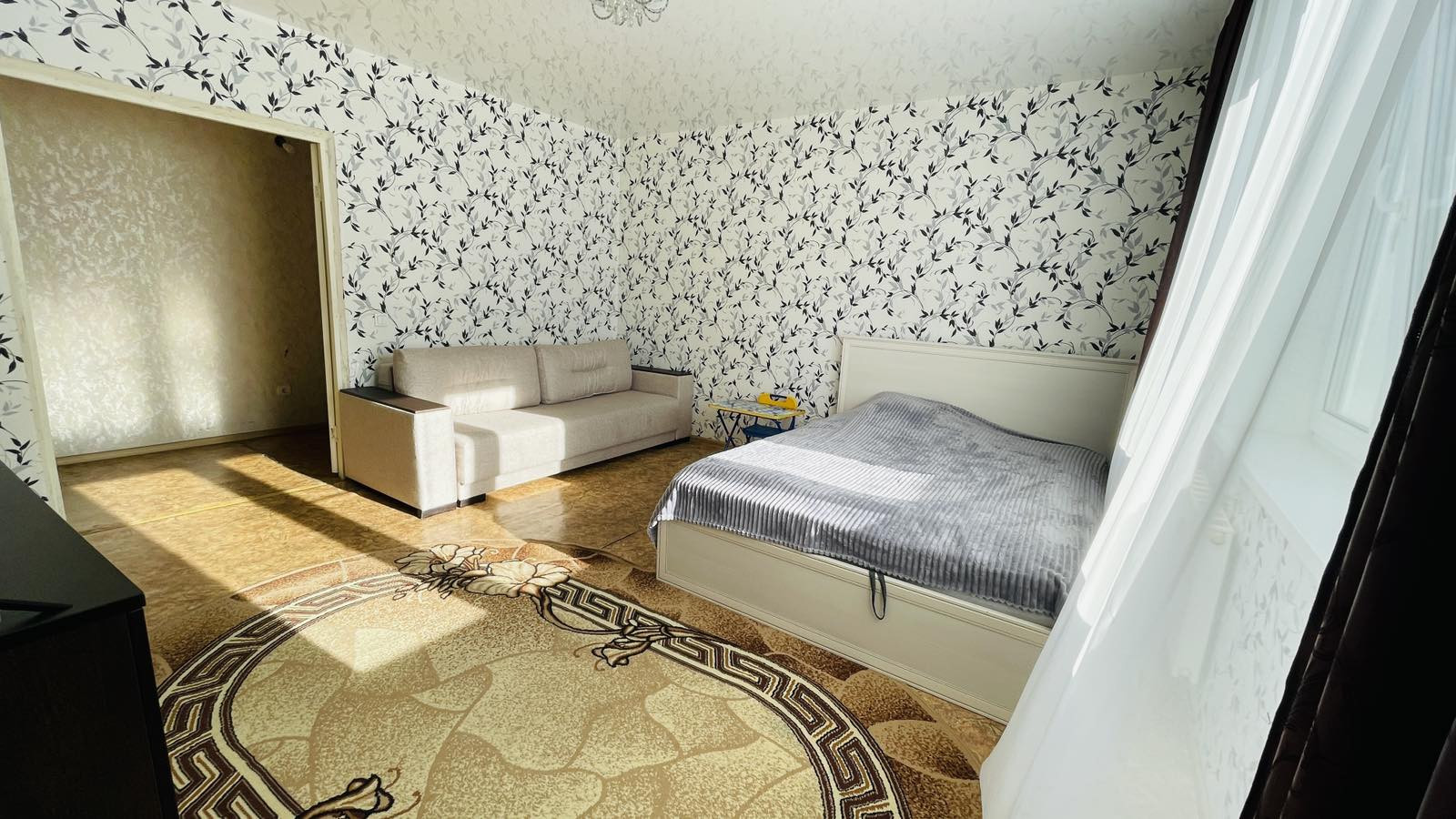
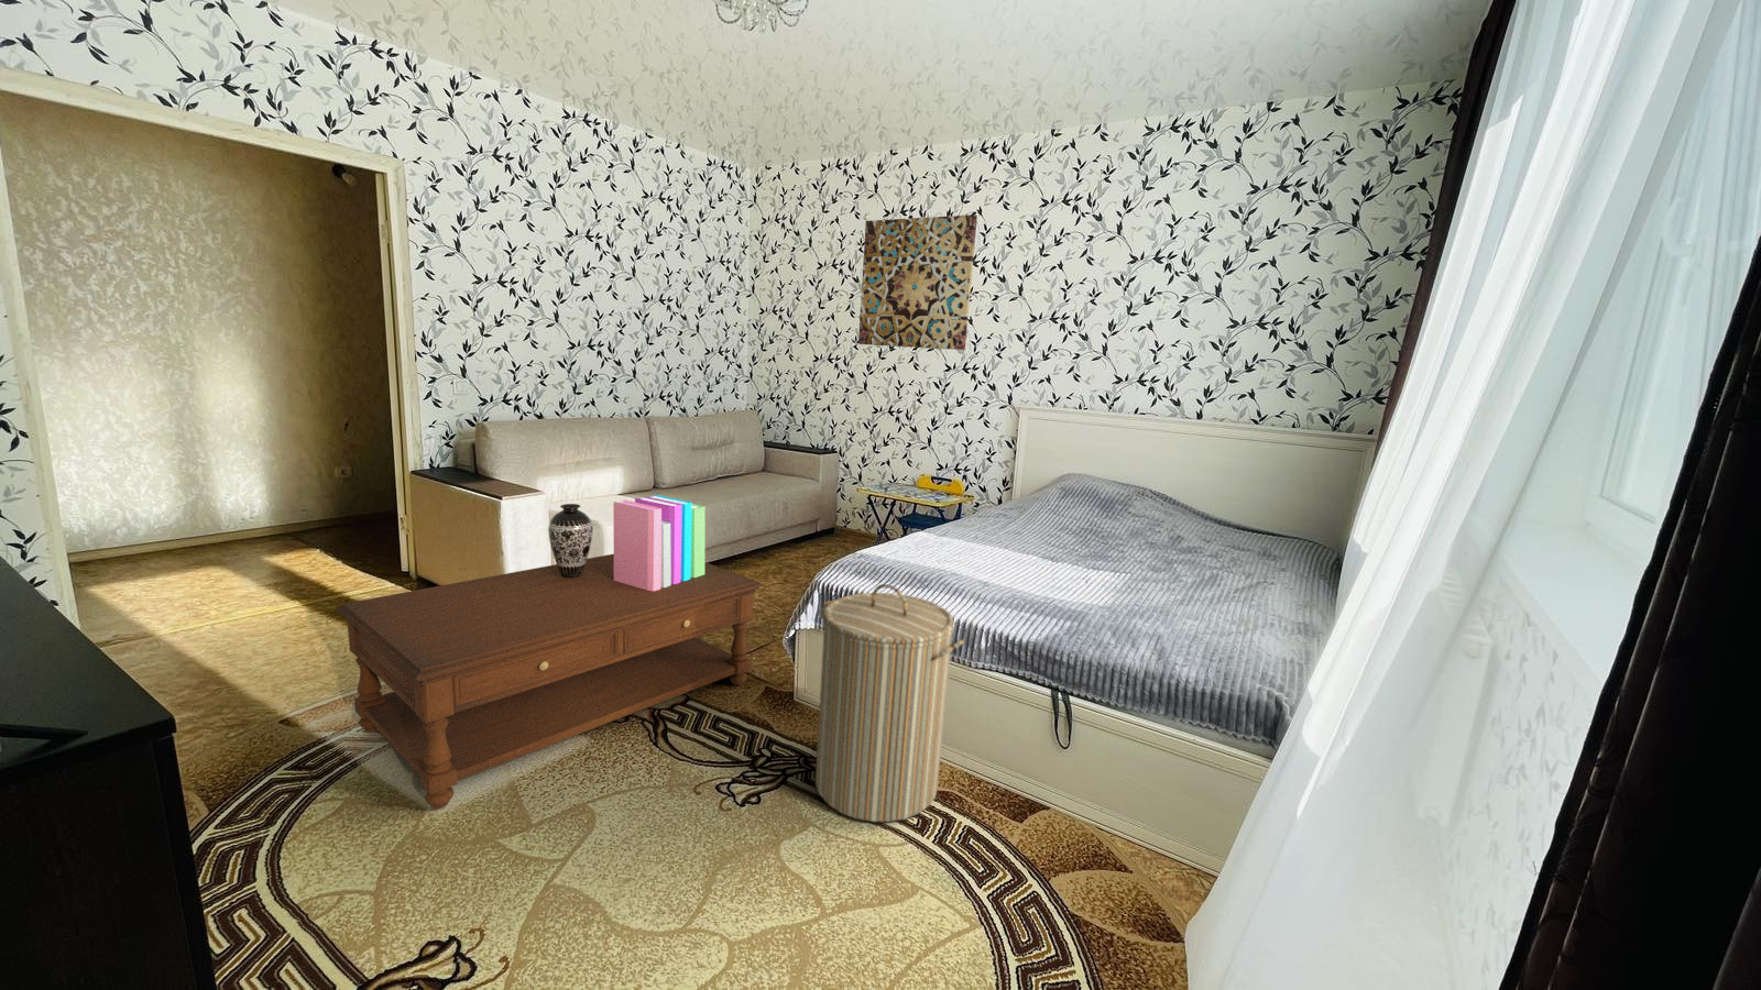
+ wall art [858,214,978,351]
+ decorative vase [547,503,594,578]
+ books [612,494,706,591]
+ coffee table [335,554,764,810]
+ laundry hamper [814,583,965,823]
